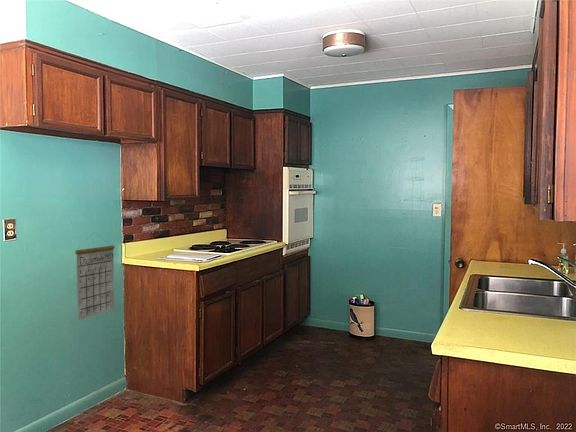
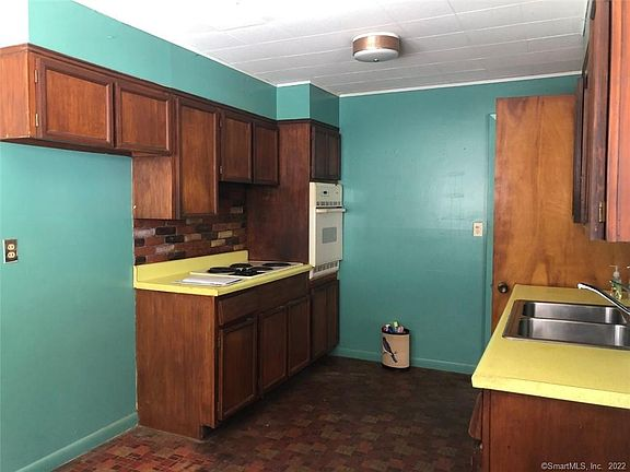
- calendar [74,233,115,321]
